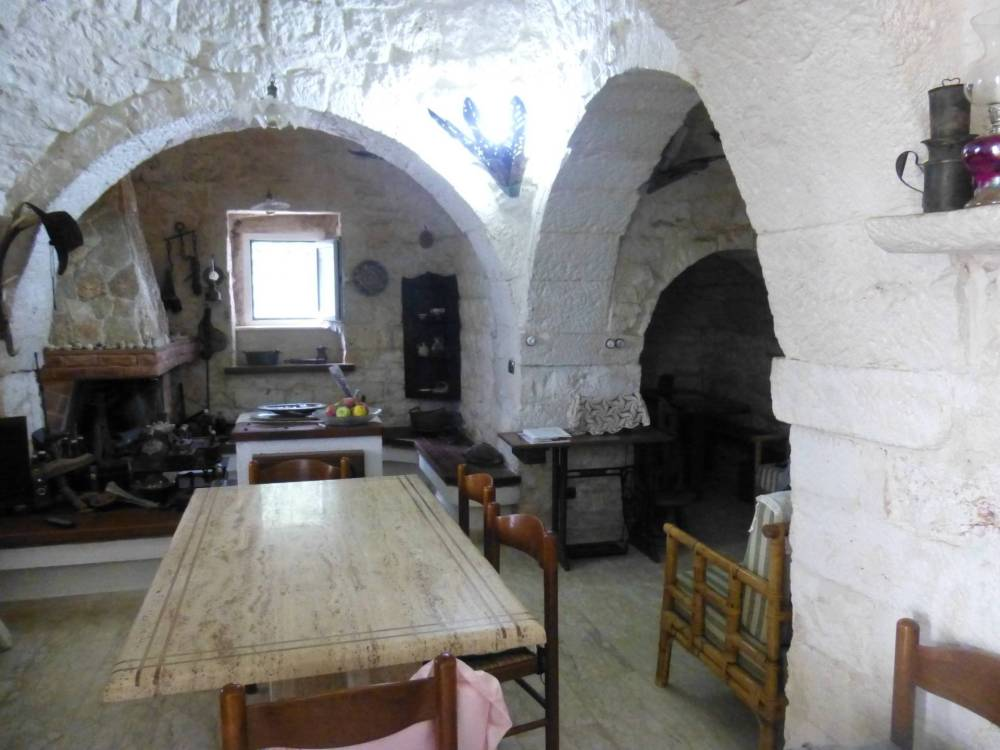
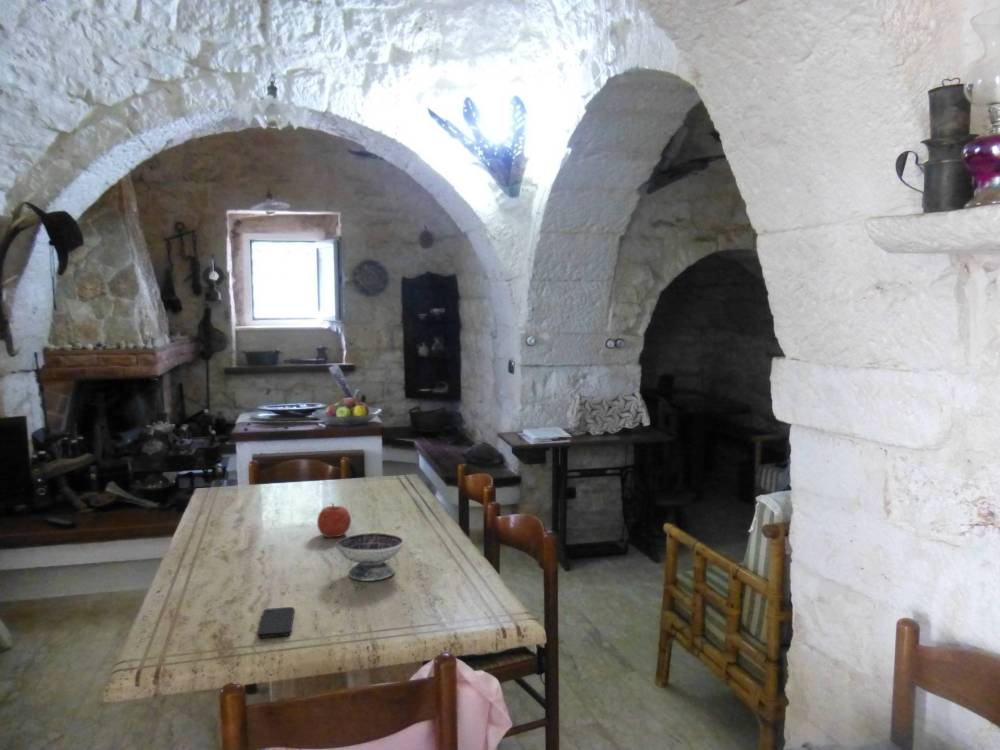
+ bowl [335,532,405,582]
+ fruit [316,502,352,538]
+ smartphone [257,606,295,639]
